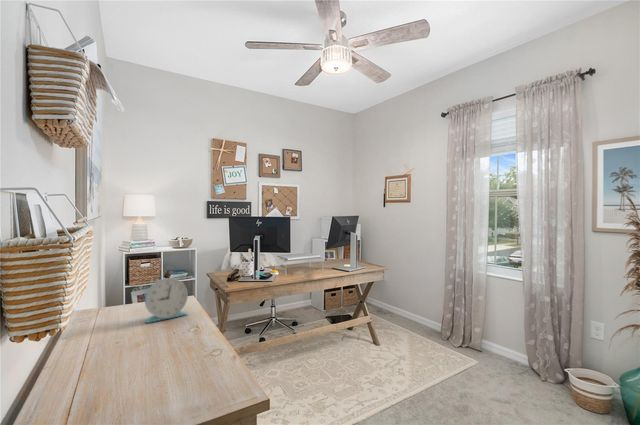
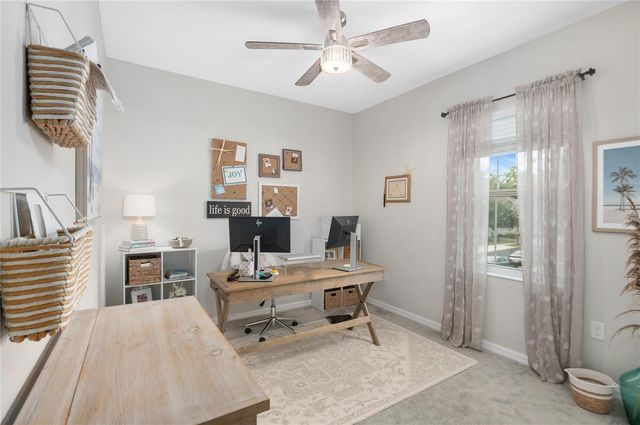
- alarm clock [144,277,189,324]
